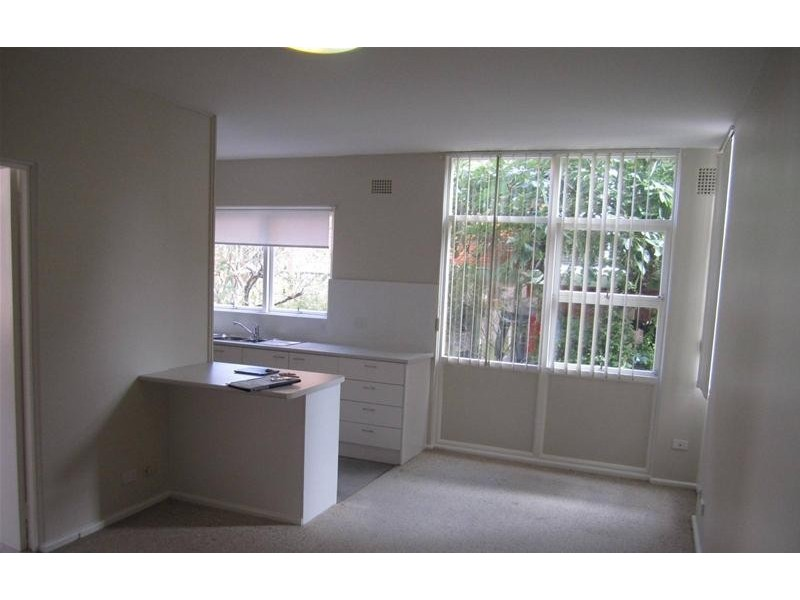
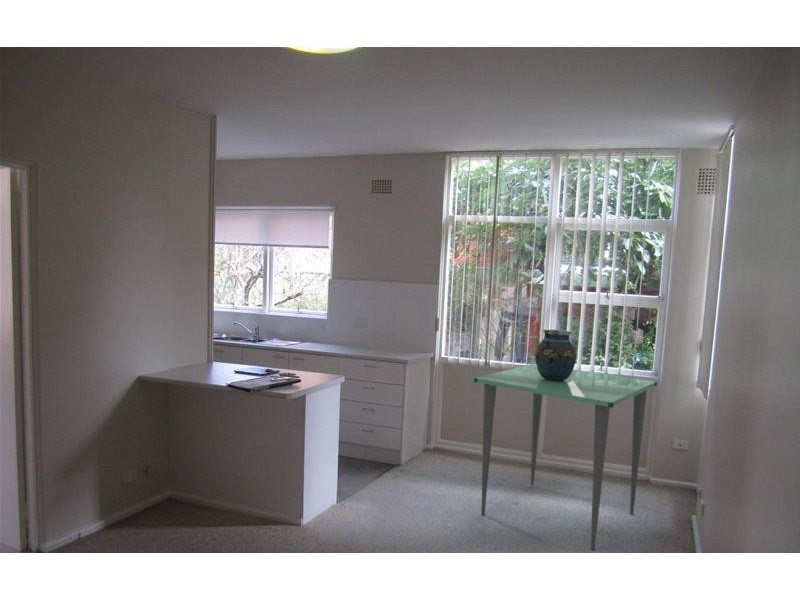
+ vase [534,329,577,381]
+ dining table [473,362,658,552]
